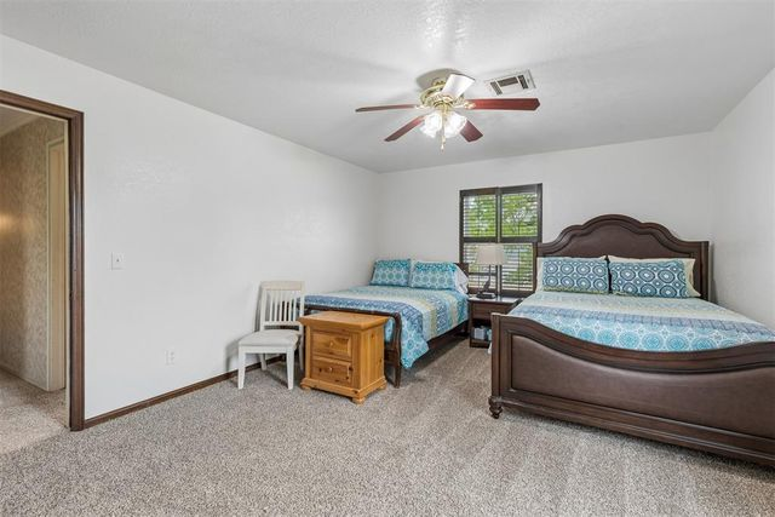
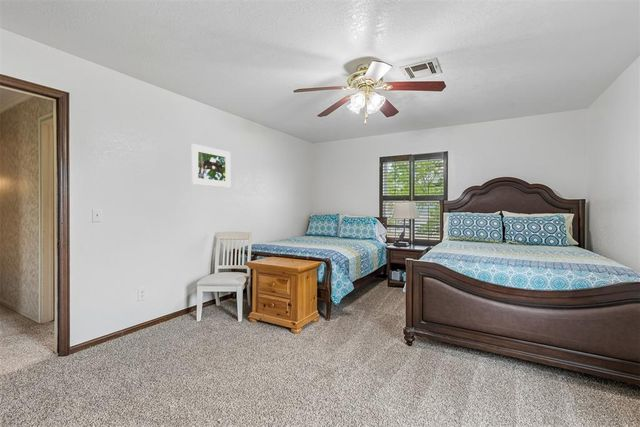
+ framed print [191,143,231,188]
